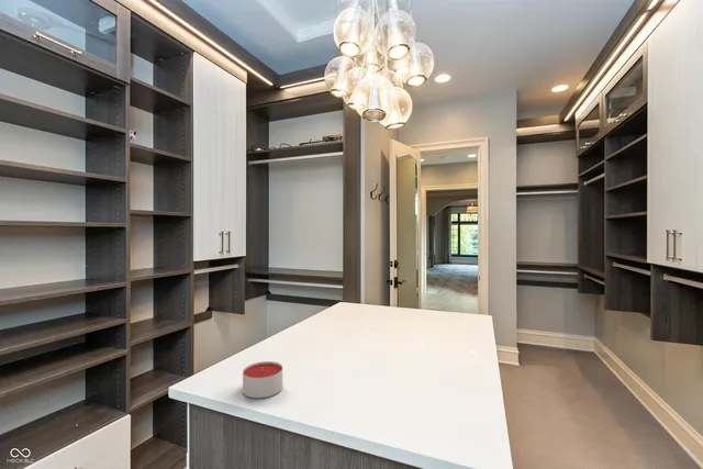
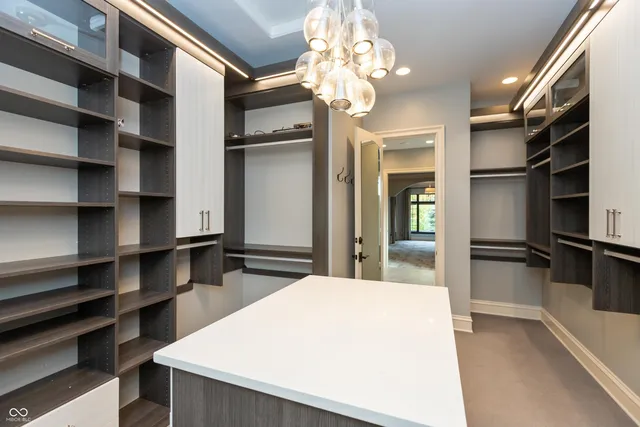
- candle [242,360,283,400]
